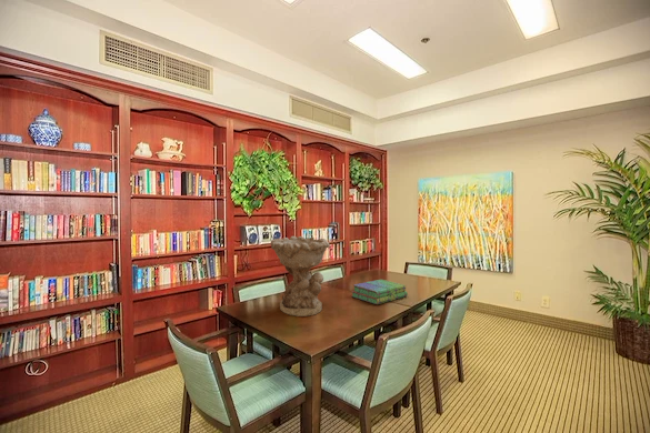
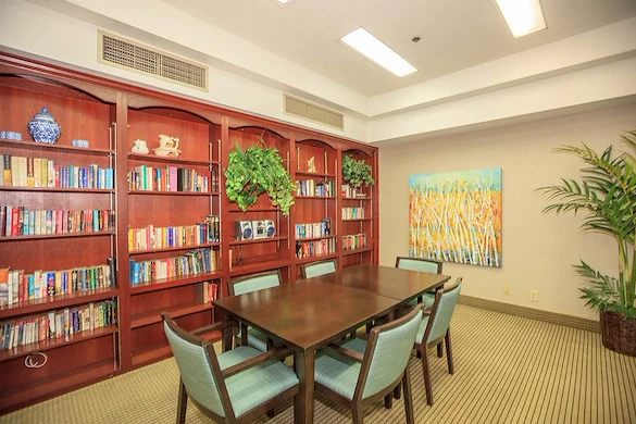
- decorative bowl [270,235,330,318]
- stack of books [351,279,409,305]
